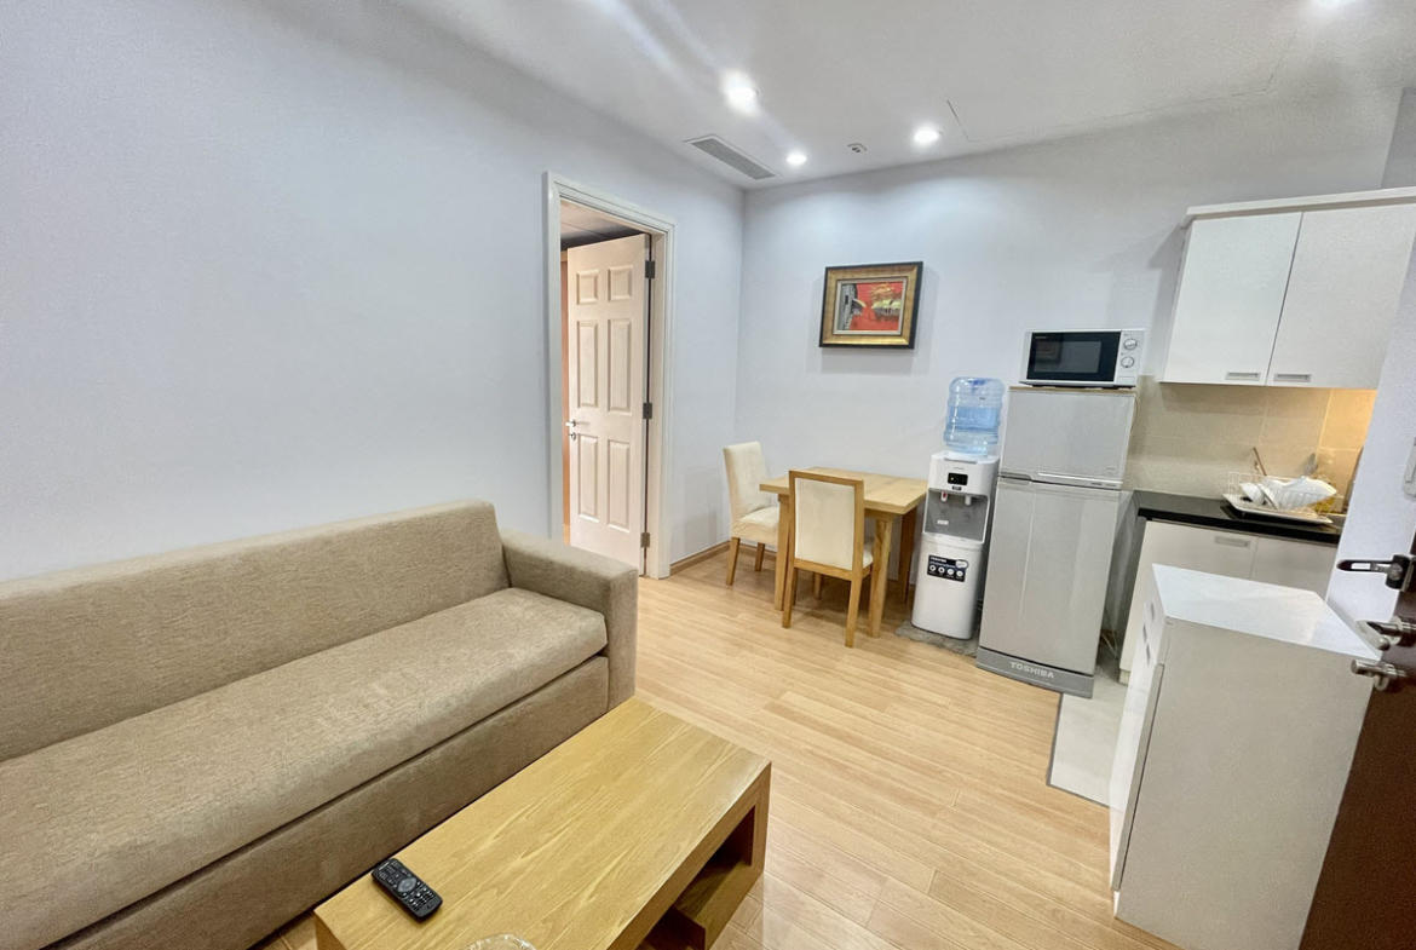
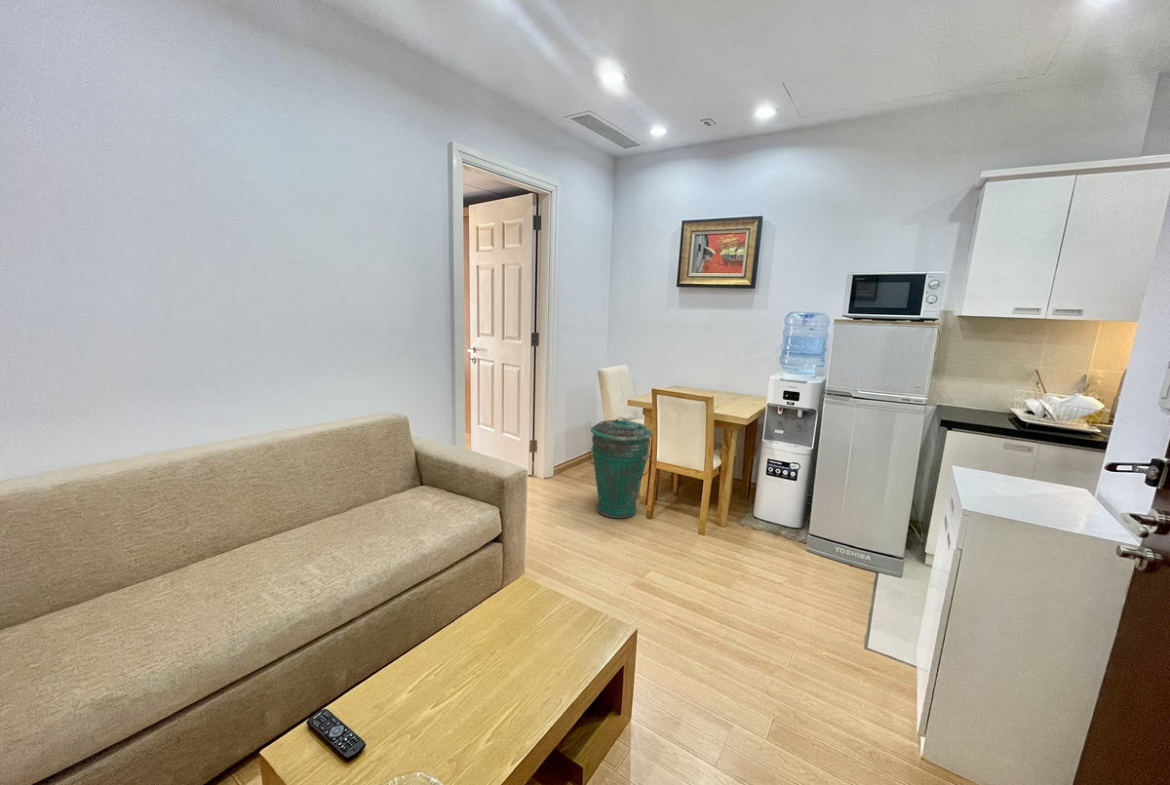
+ trash can [589,416,653,519]
